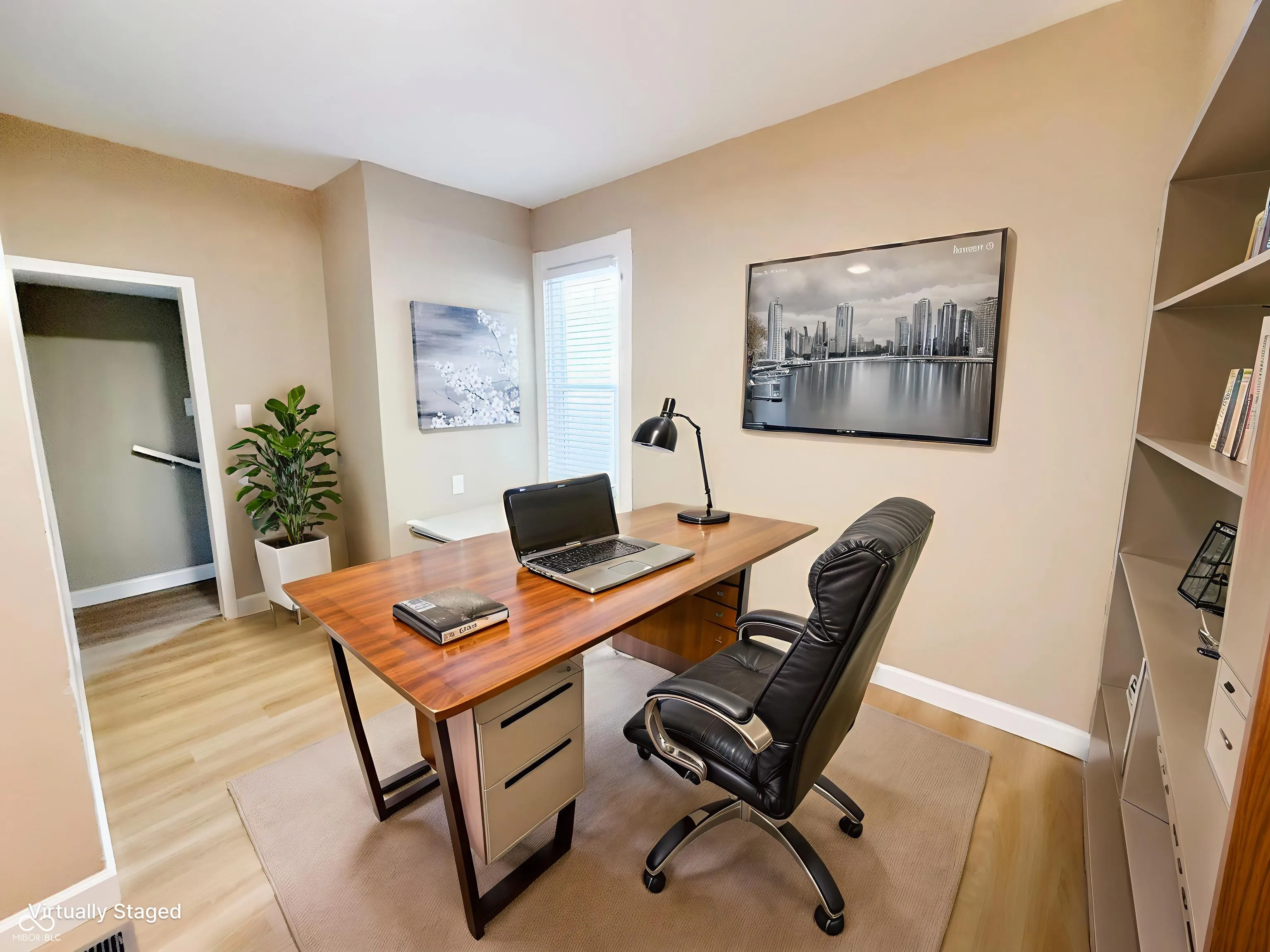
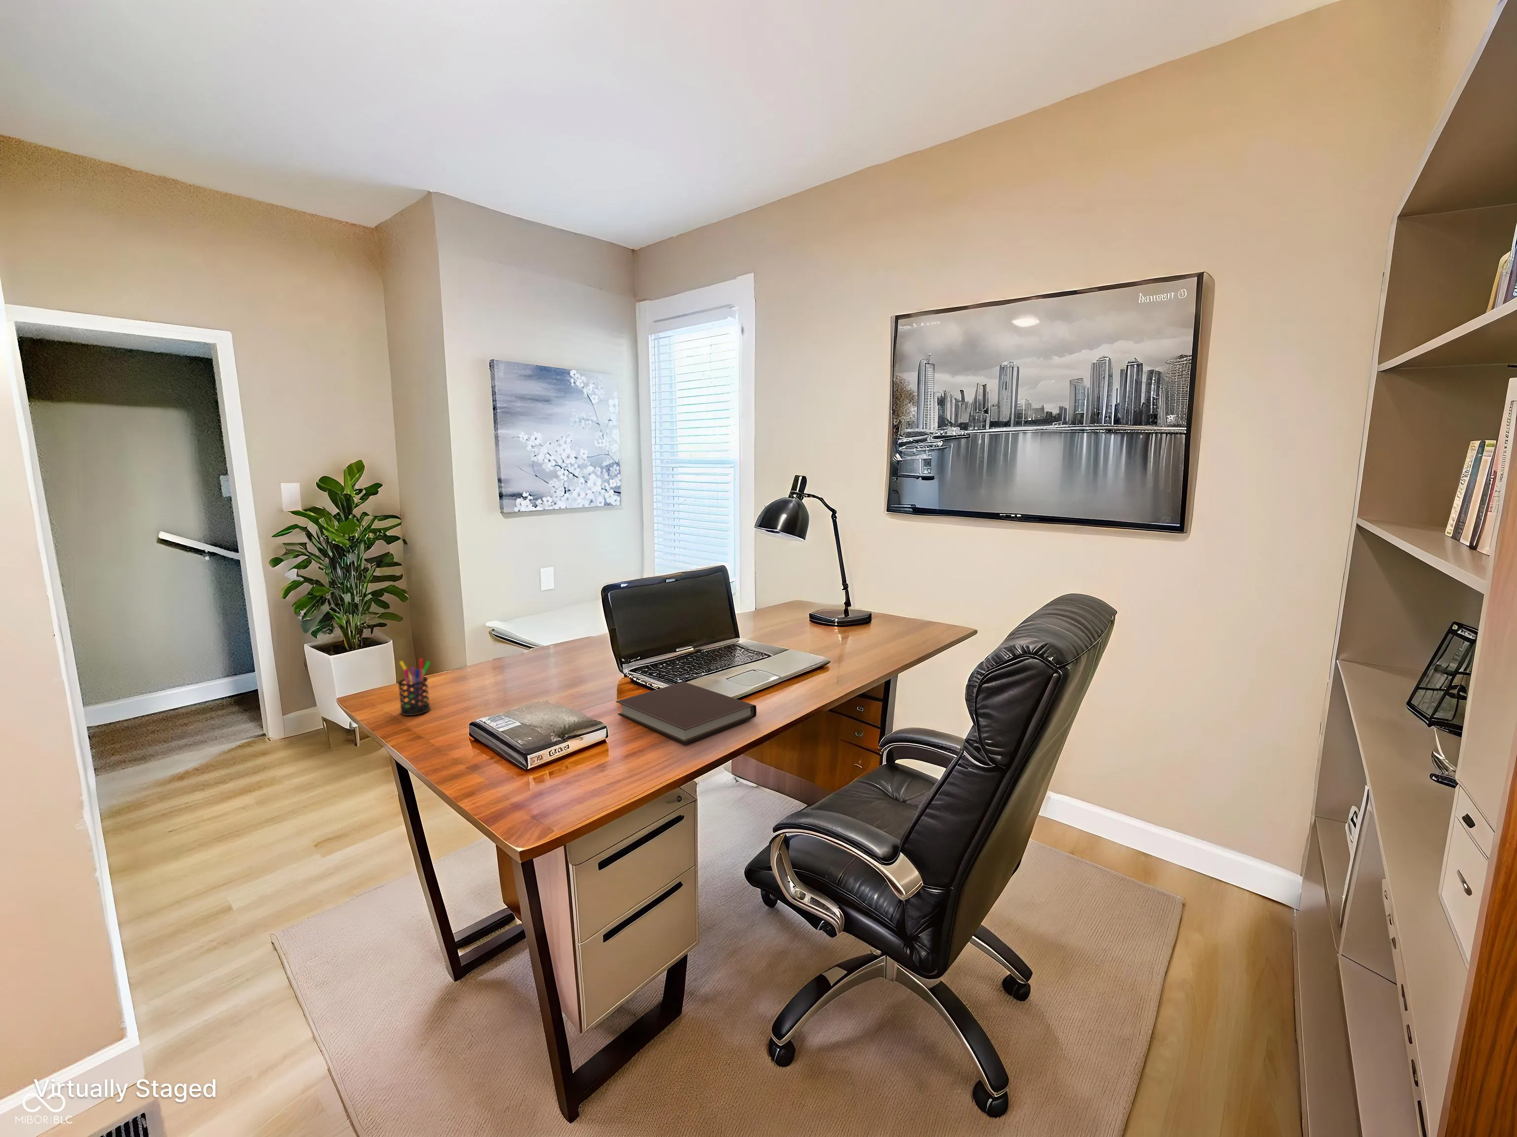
+ pen holder [397,658,431,717]
+ notebook [615,682,757,745]
